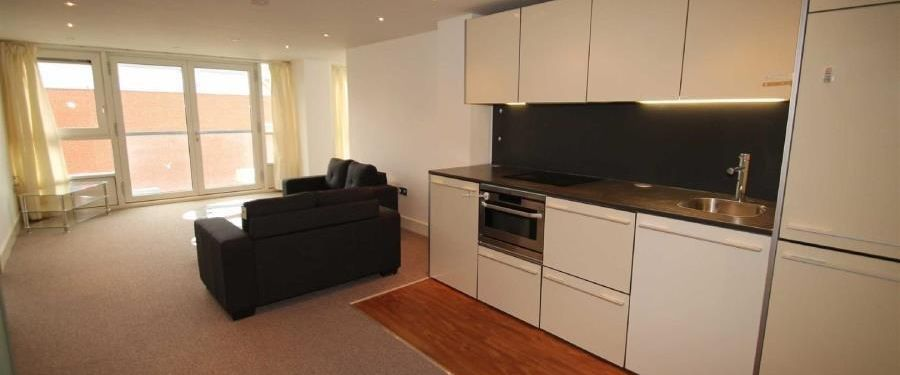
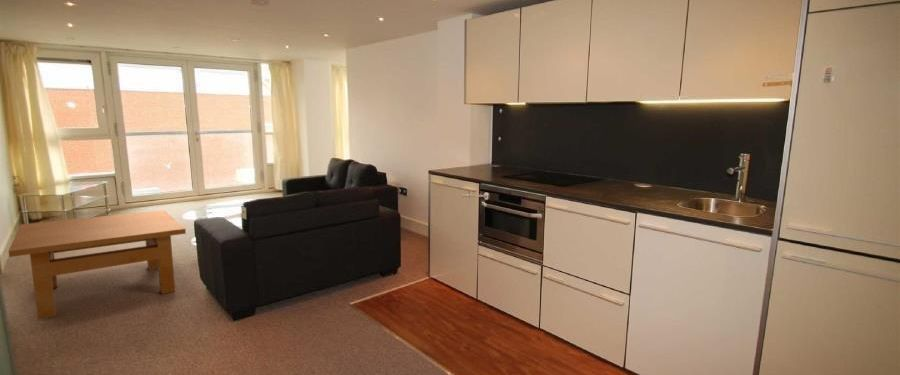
+ table [8,209,187,320]
